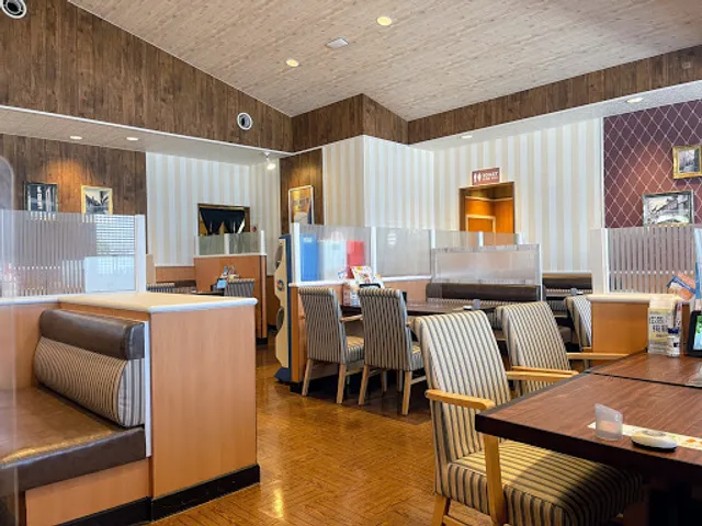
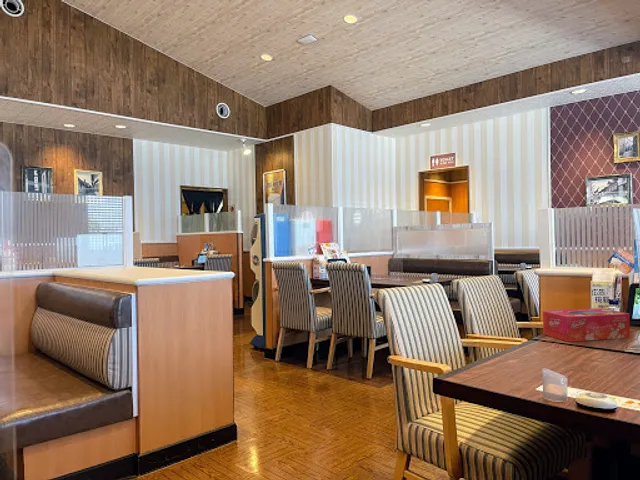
+ tissue box [542,307,631,343]
